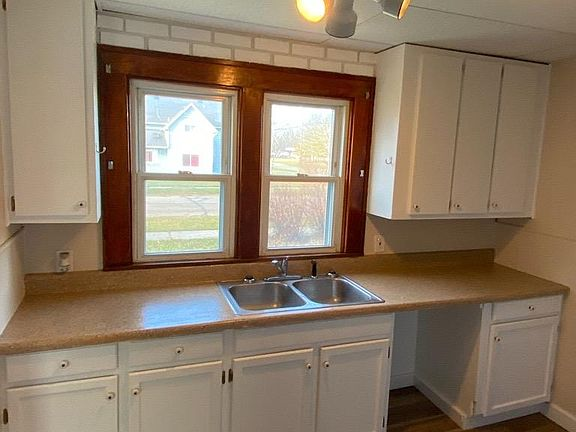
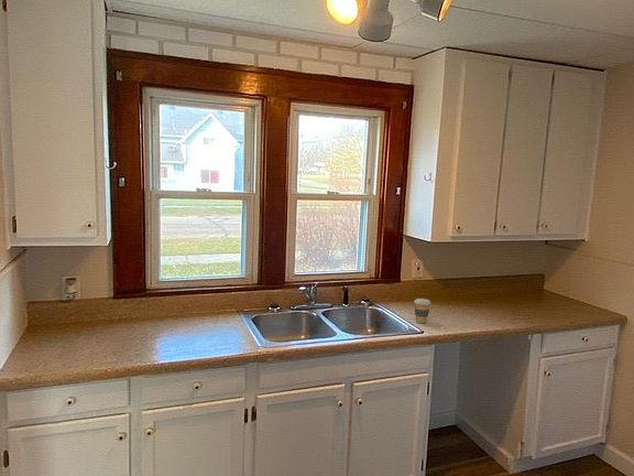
+ coffee cup [413,298,431,324]
